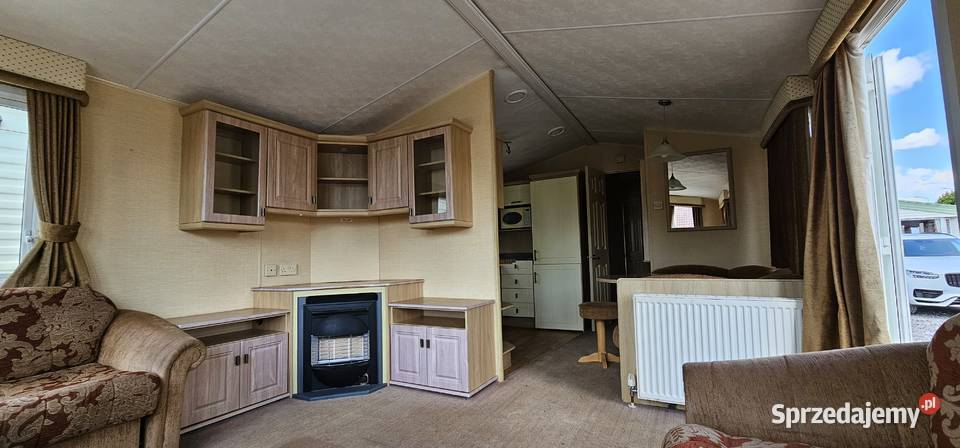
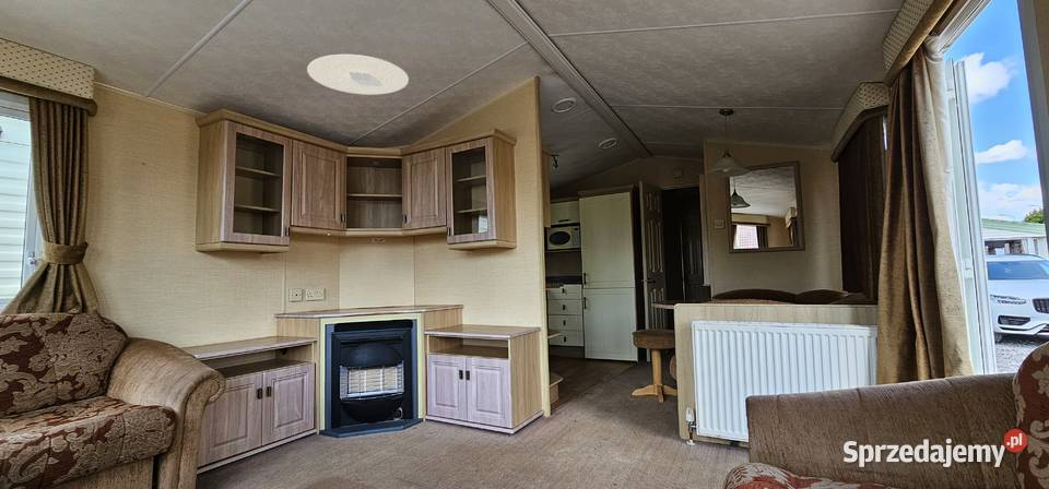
+ ceiling light [306,53,410,96]
